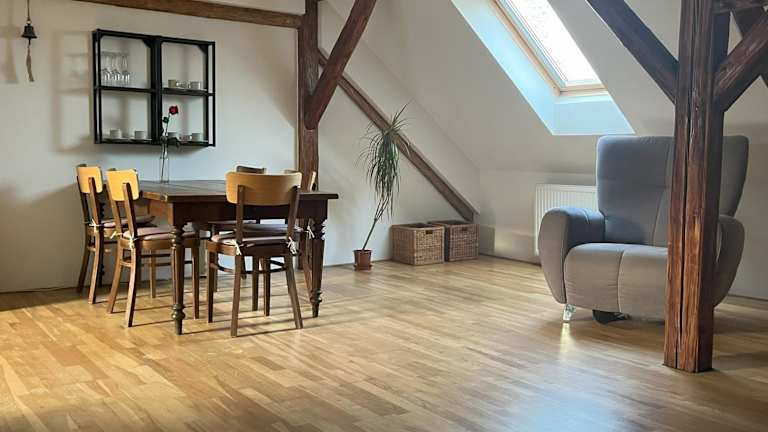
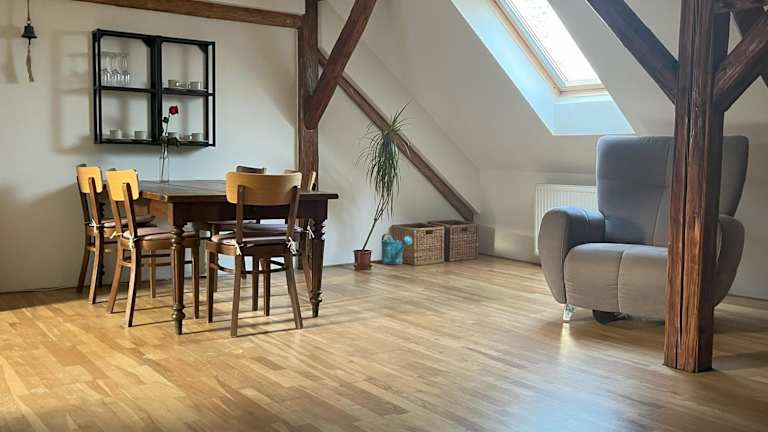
+ watering can [380,233,413,265]
